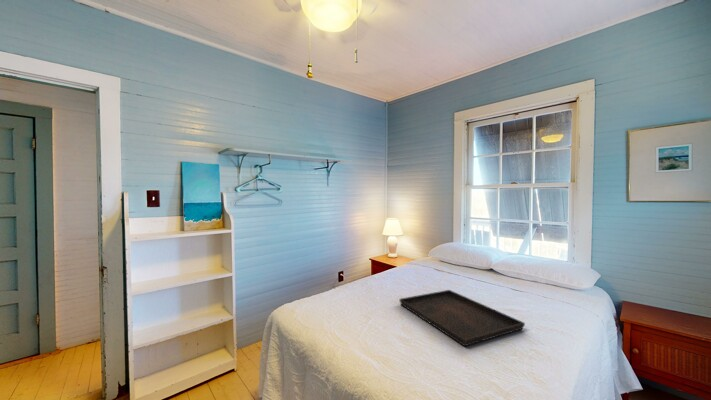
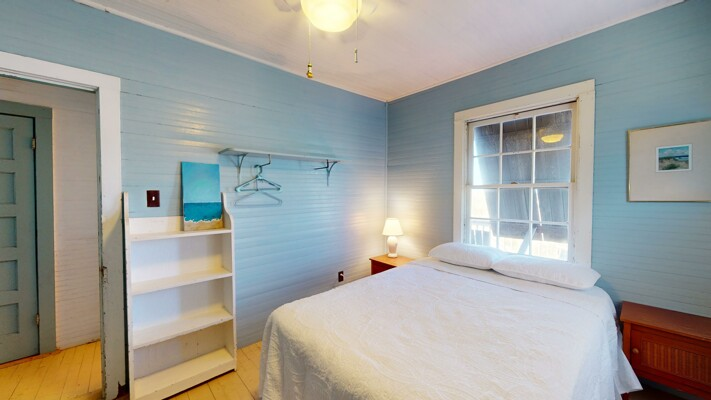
- serving tray [398,289,526,347]
